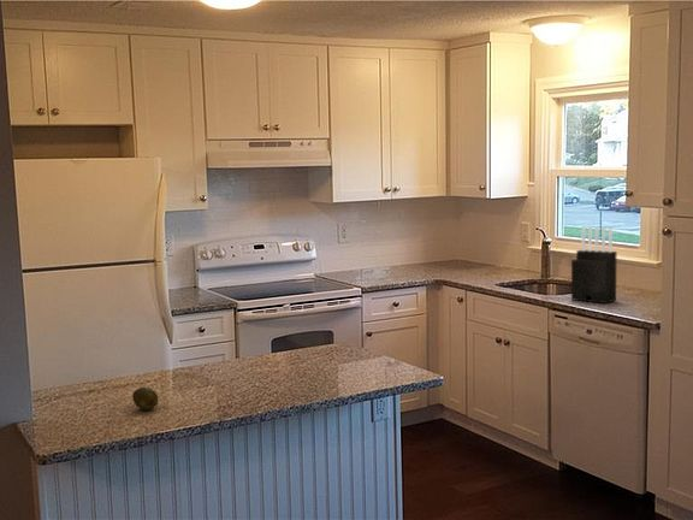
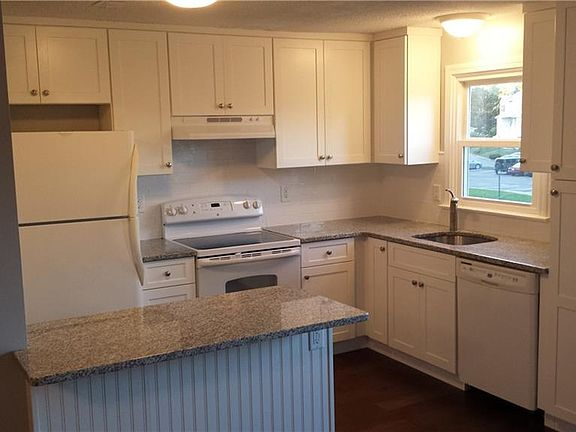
- knife block [570,225,618,305]
- fruit [131,386,159,412]
